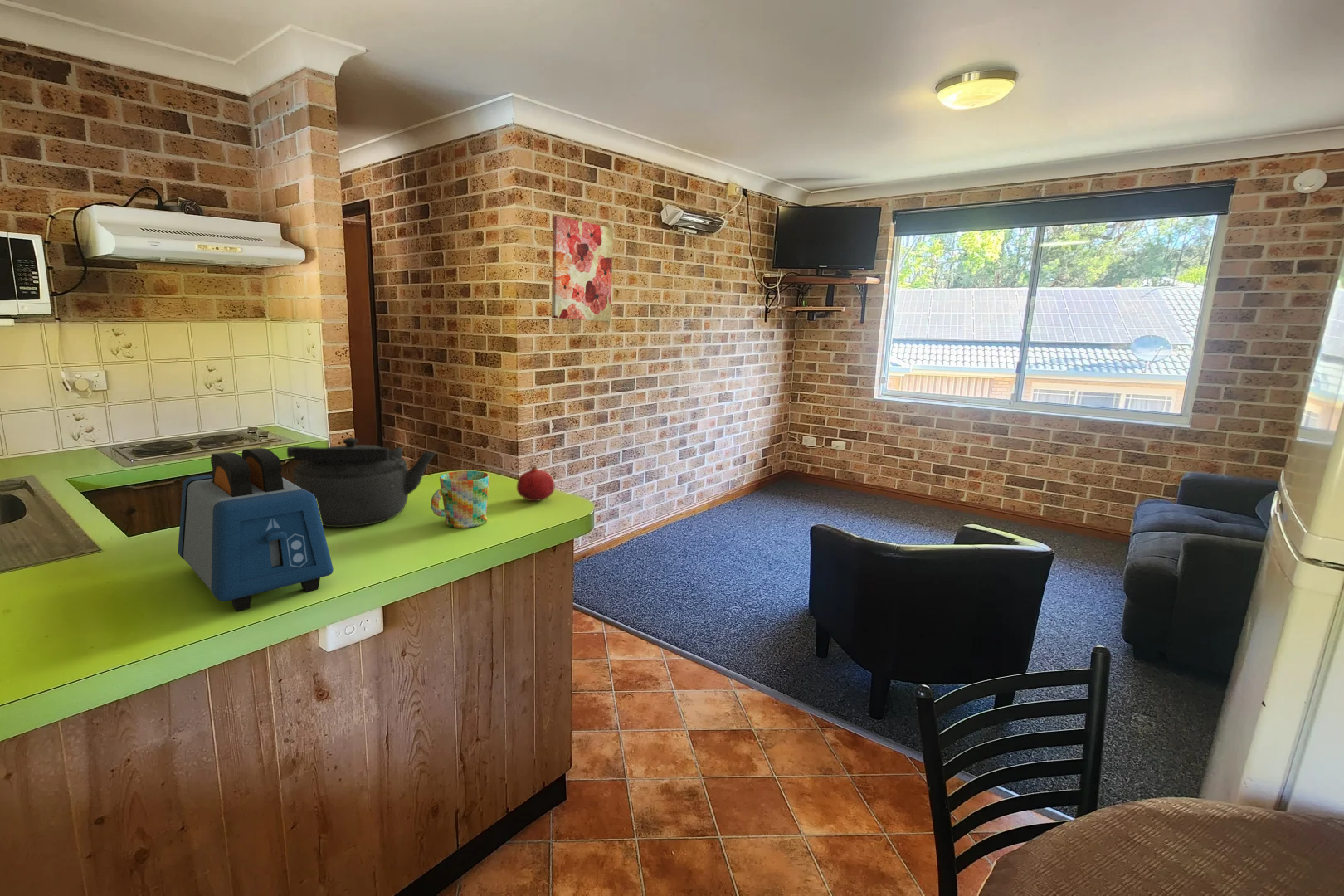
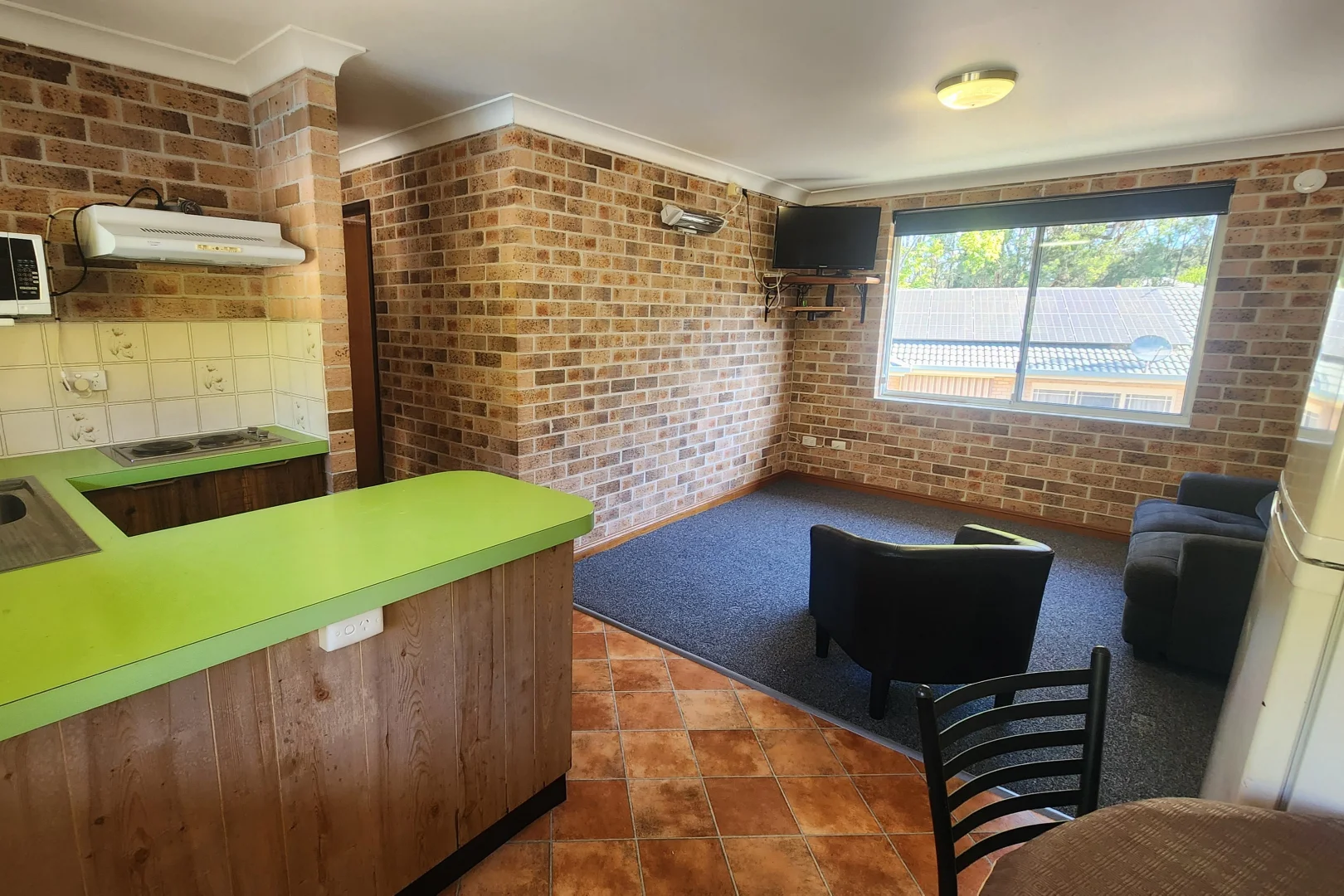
- mug [430,470,490,528]
- wall art [551,215,614,322]
- toaster [177,447,334,612]
- fruit [516,465,556,502]
- kettle [286,436,436,528]
